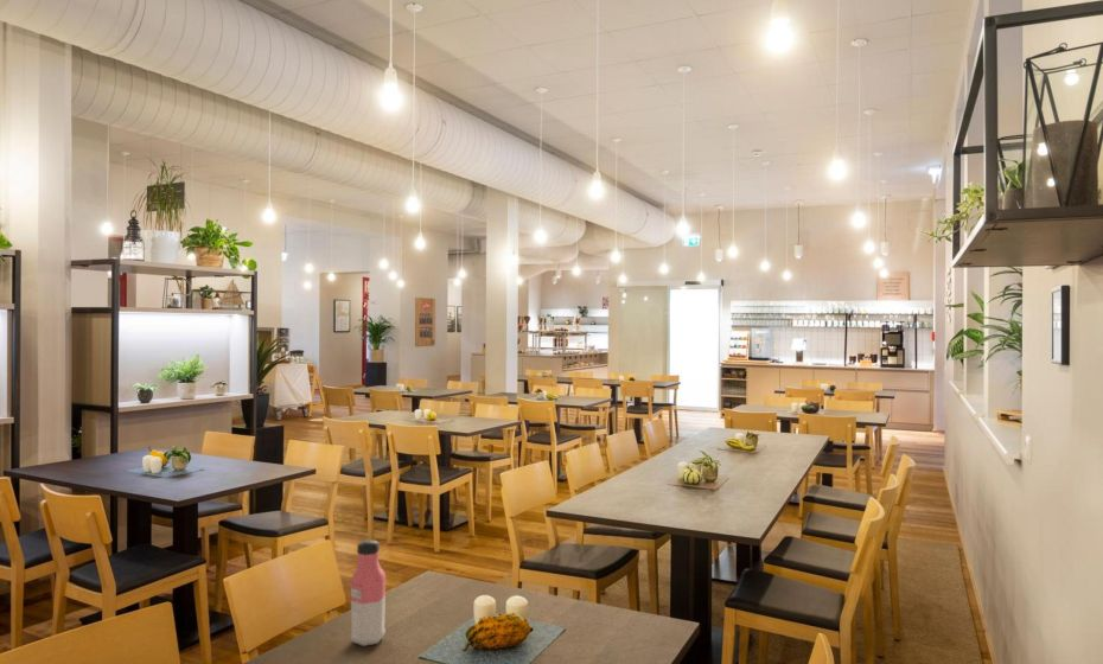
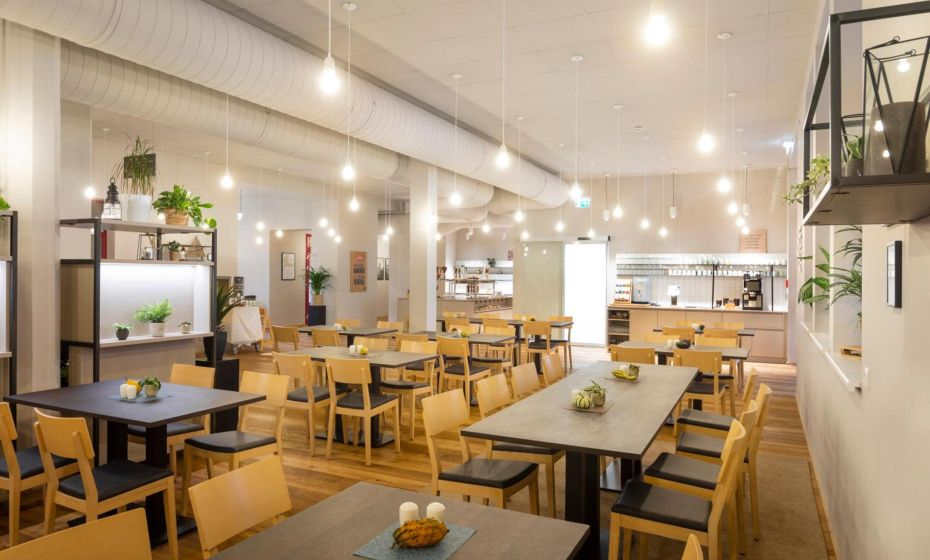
- water bottle [350,538,387,647]
